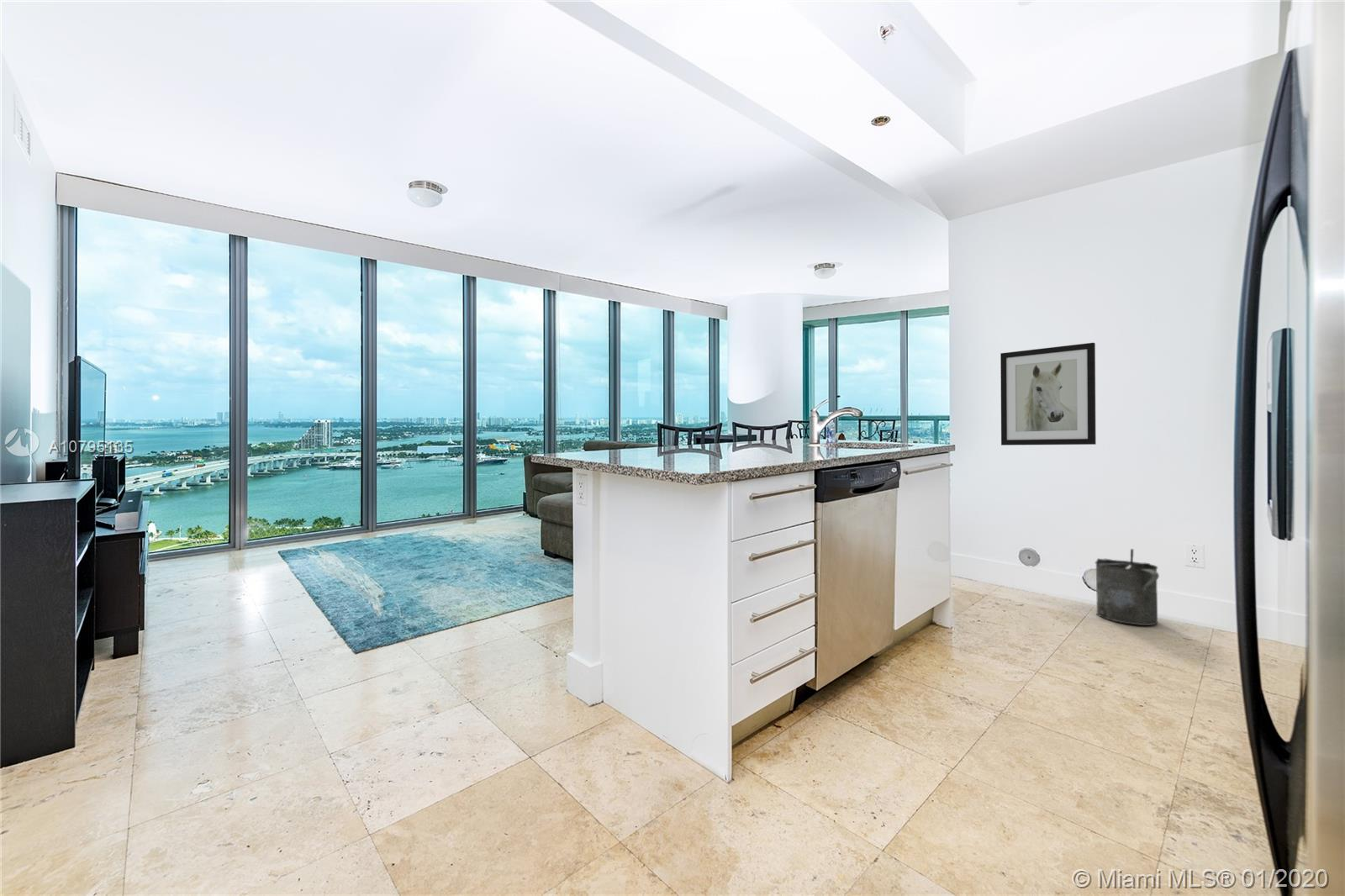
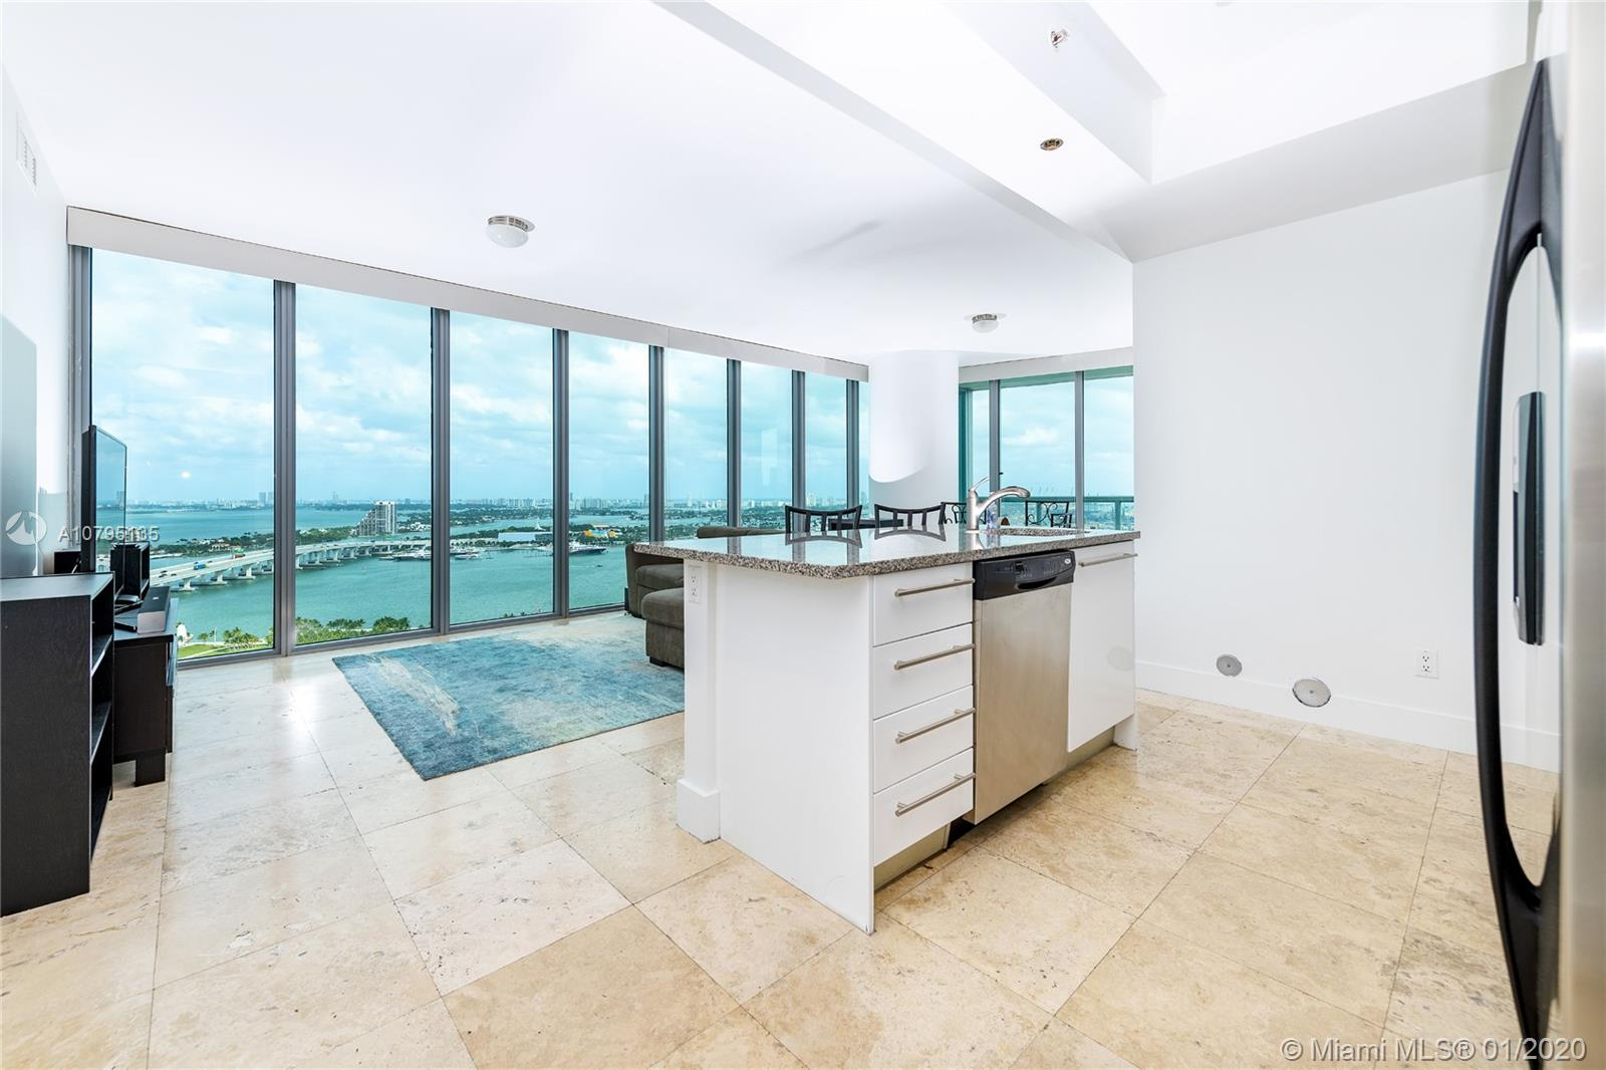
- wall art [1000,342,1097,446]
- bucket [1094,548,1160,626]
